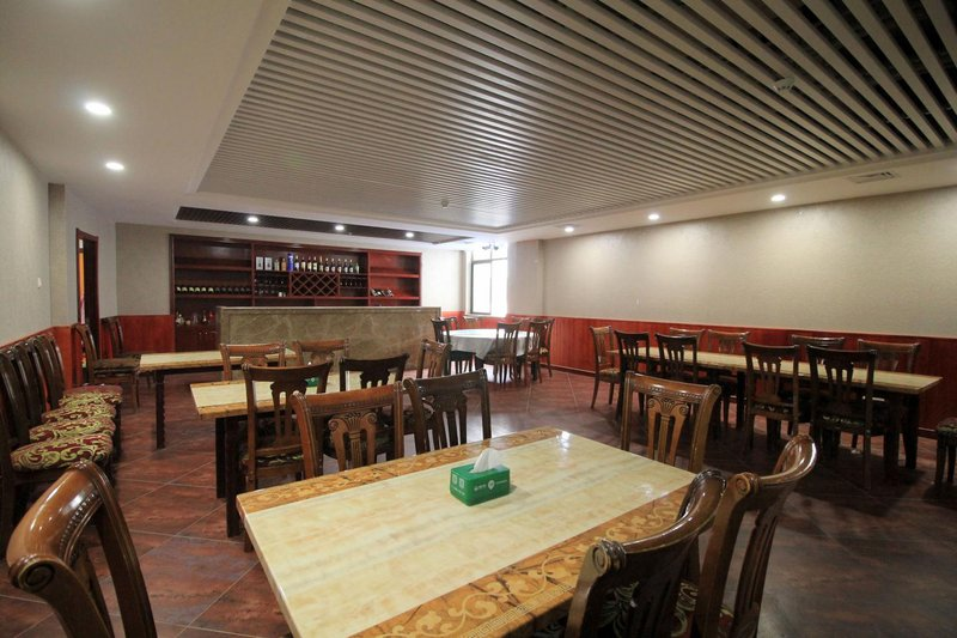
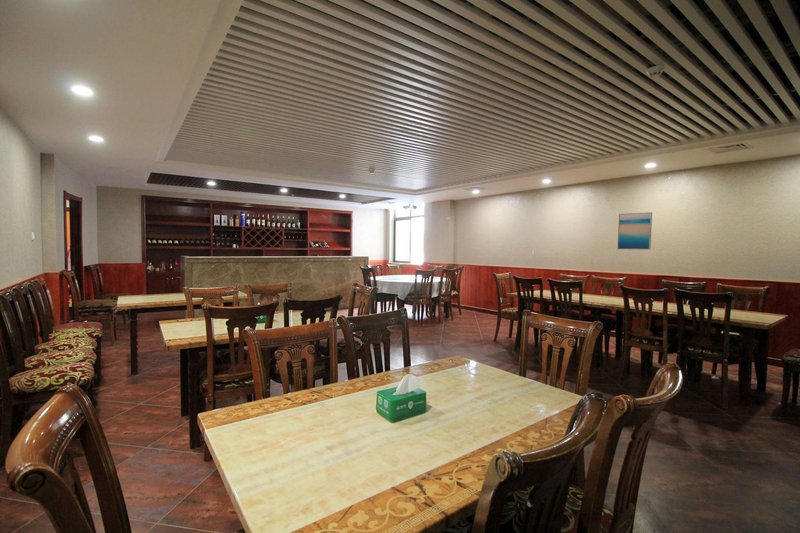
+ wall art [617,211,653,251]
